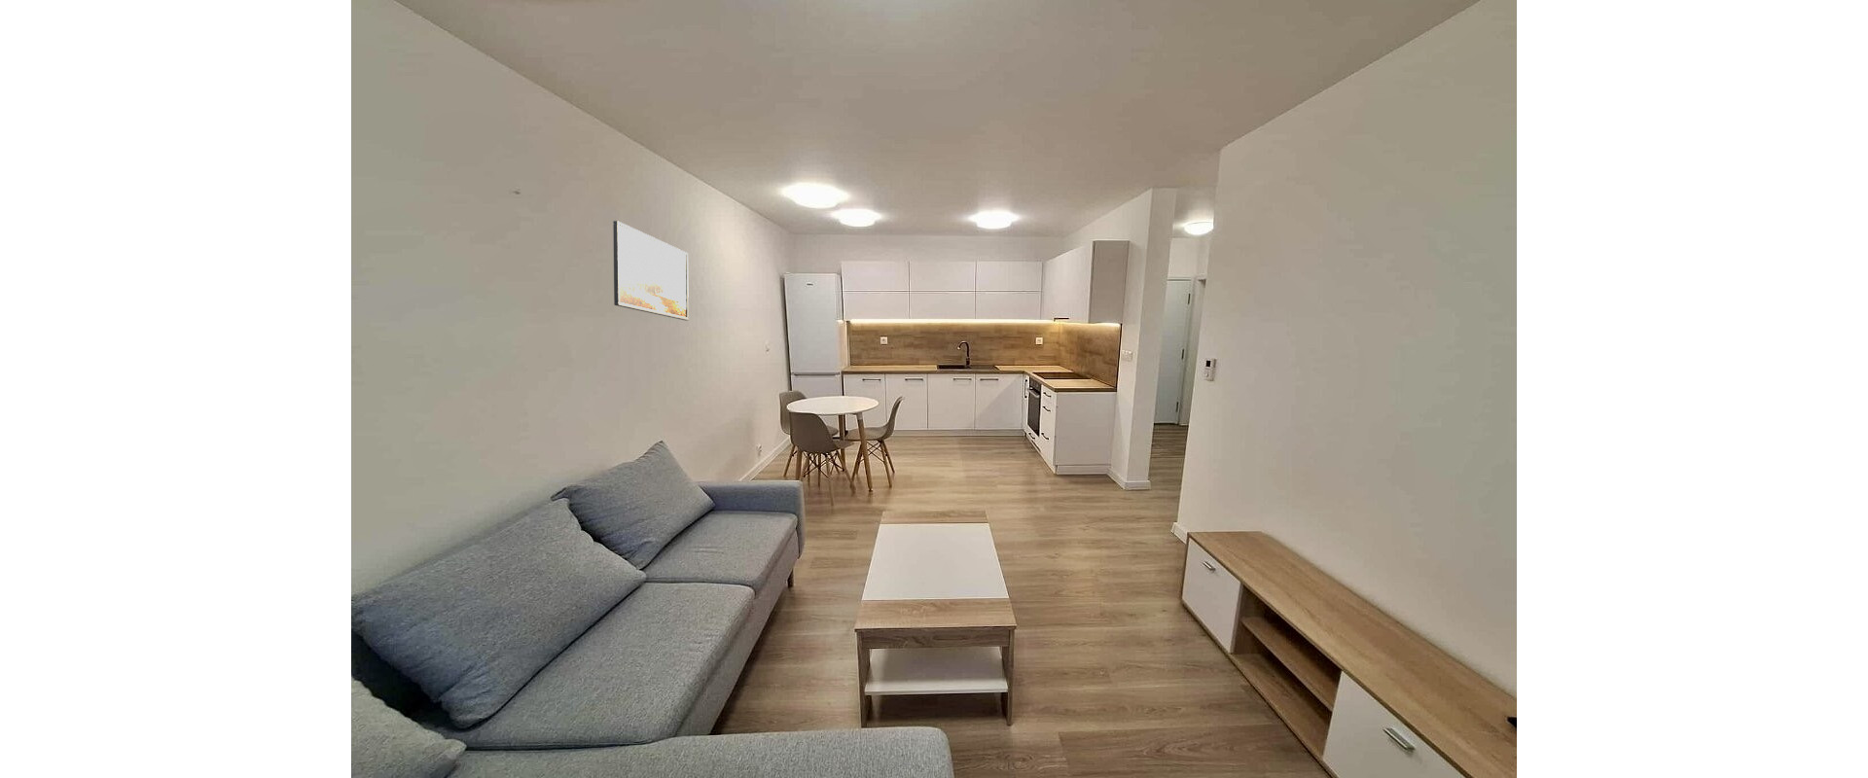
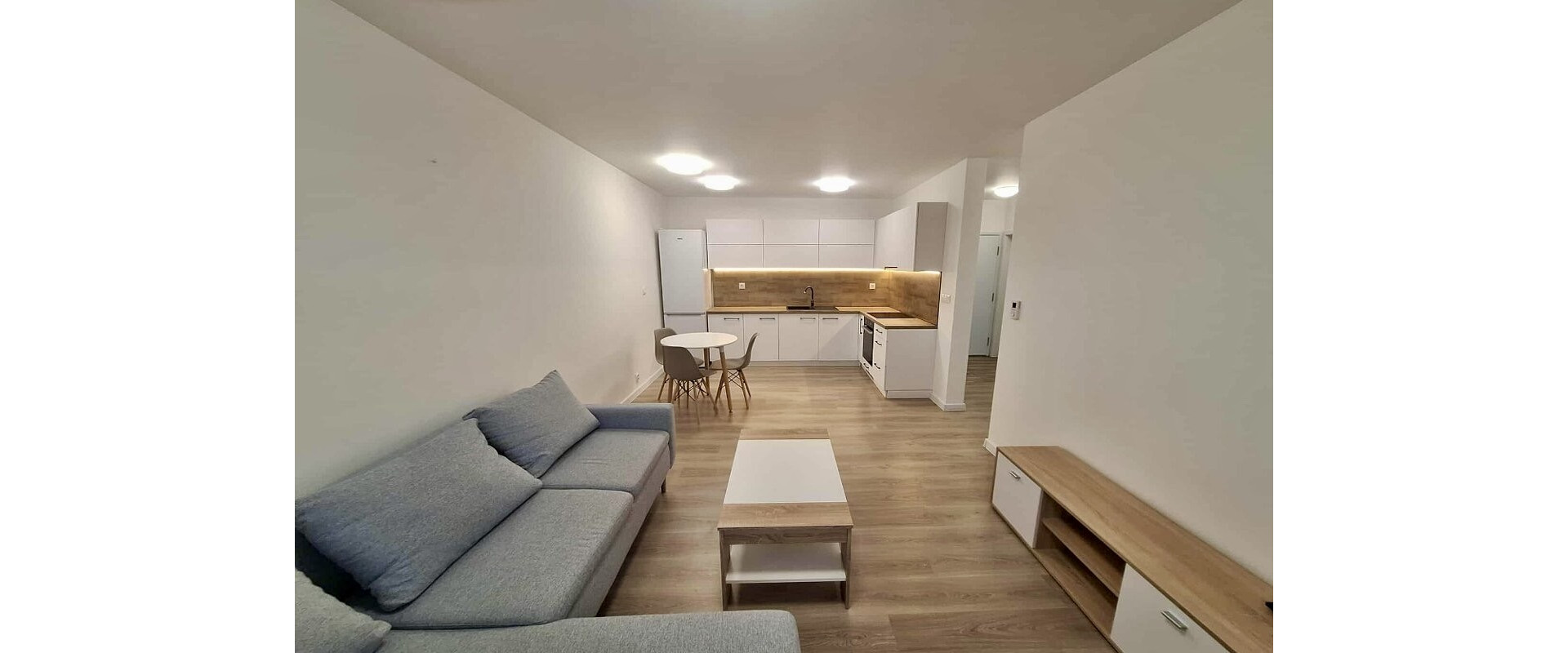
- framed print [612,219,690,322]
